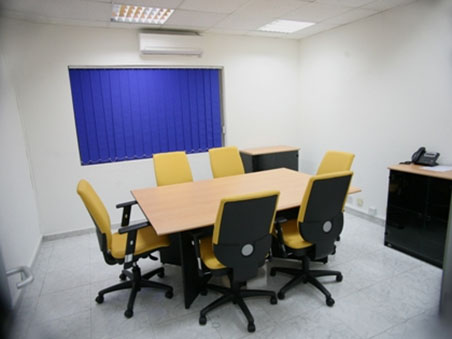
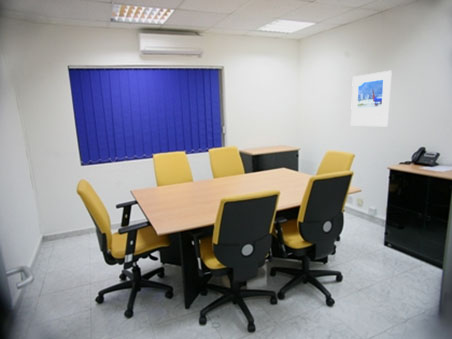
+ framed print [350,70,393,127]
